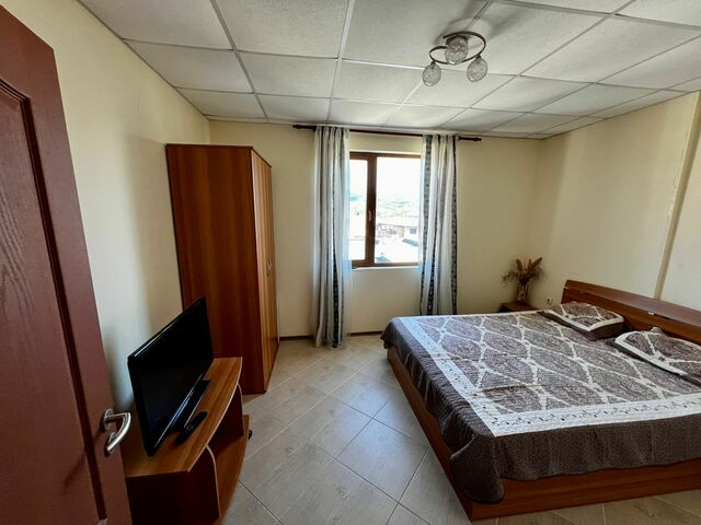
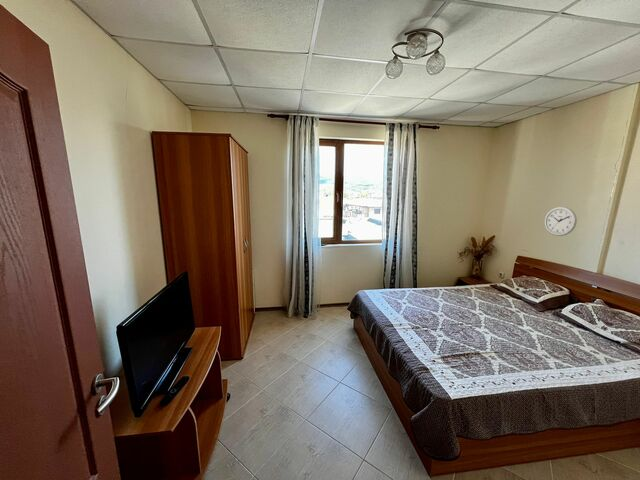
+ wall clock [544,205,578,237]
